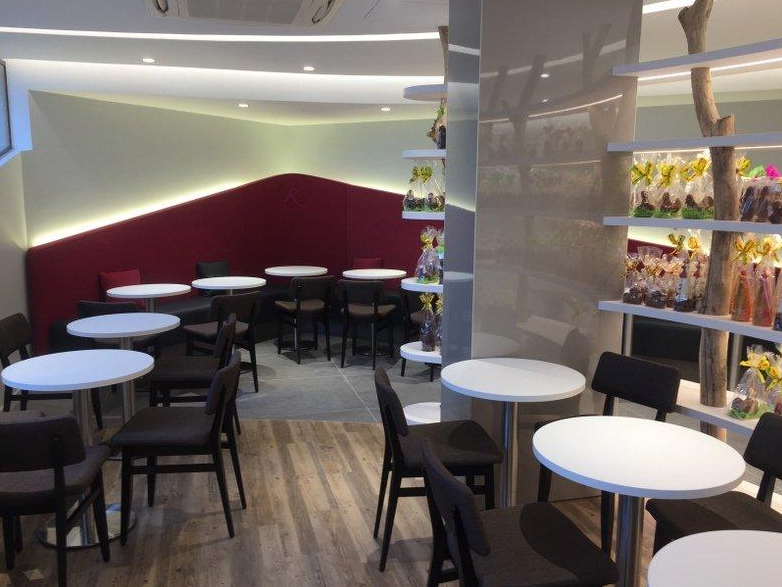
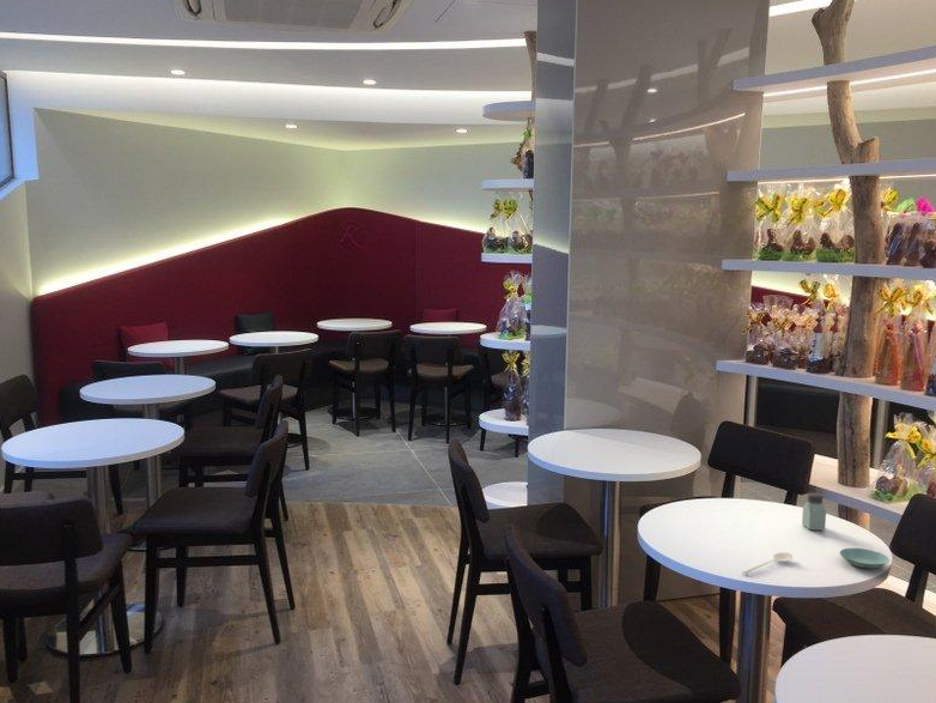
+ saucer [839,547,891,570]
+ saltshaker [801,492,827,532]
+ stirrer [741,551,794,576]
